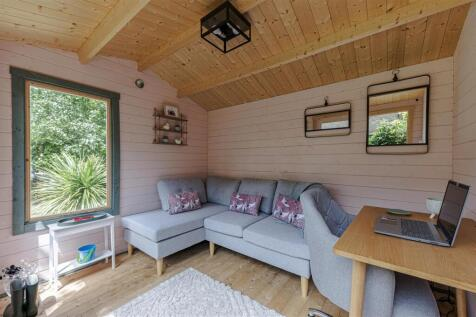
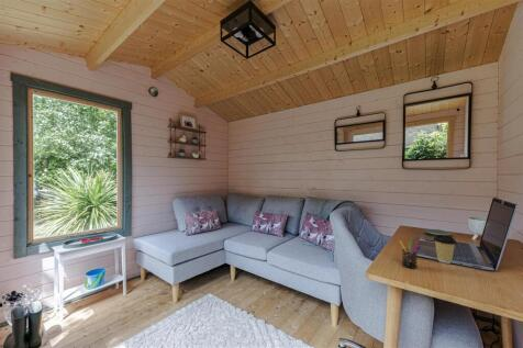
+ coffee cup [433,234,458,265]
+ pen holder [399,239,422,270]
